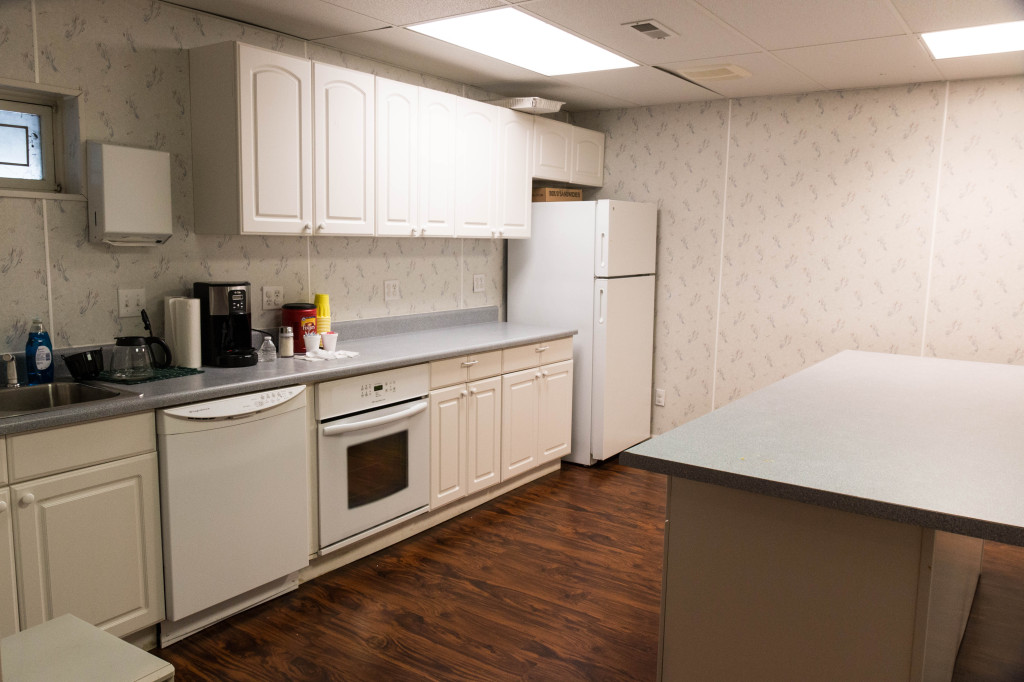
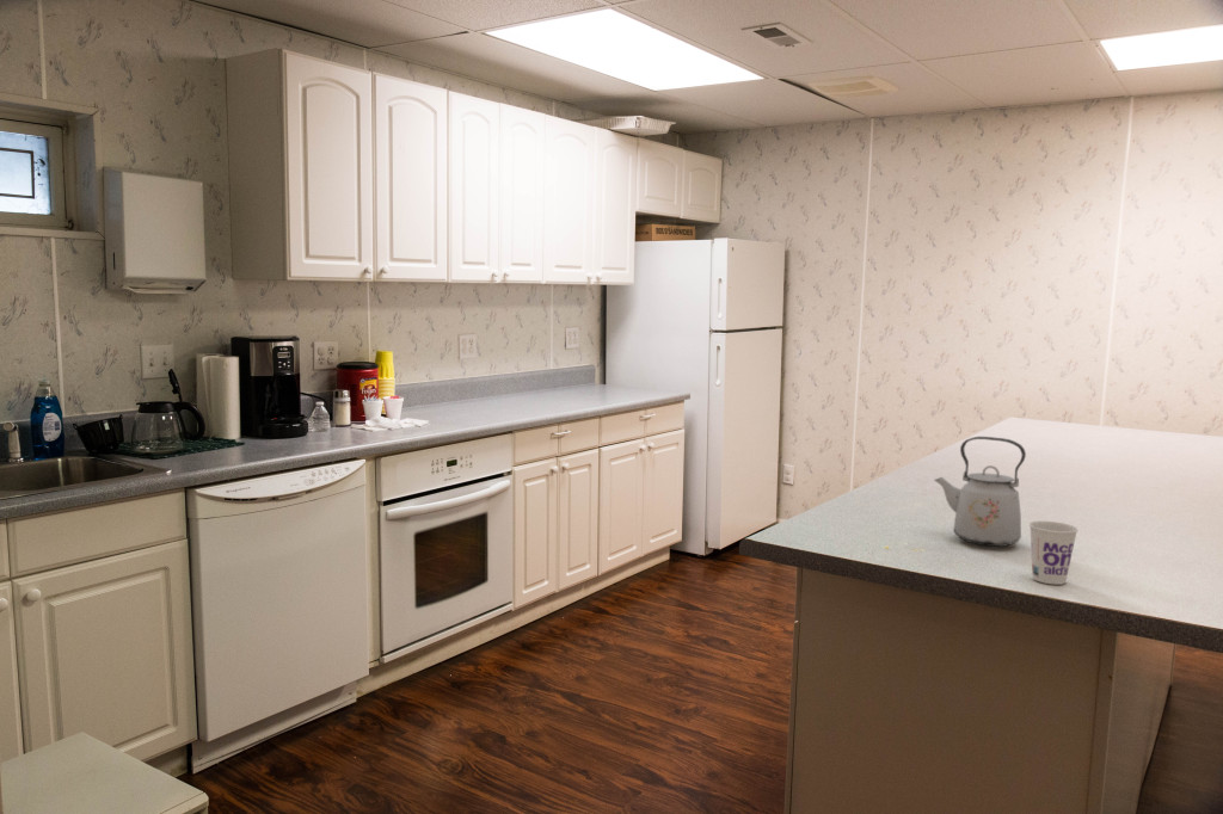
+ kettle [933,436,1027,548]
+ cup [1028,520,1080,586]
